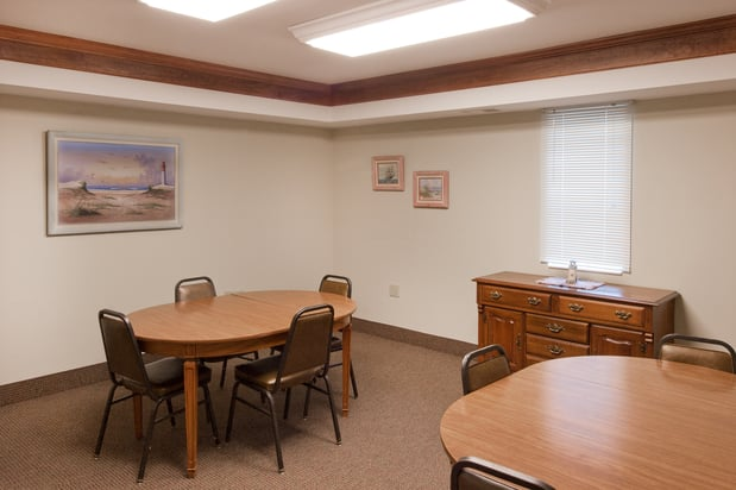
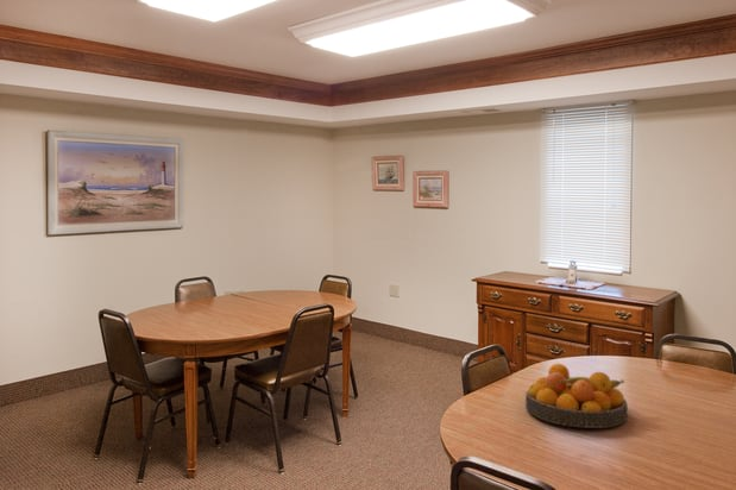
+ fruit bowl [524,363,629,429]
